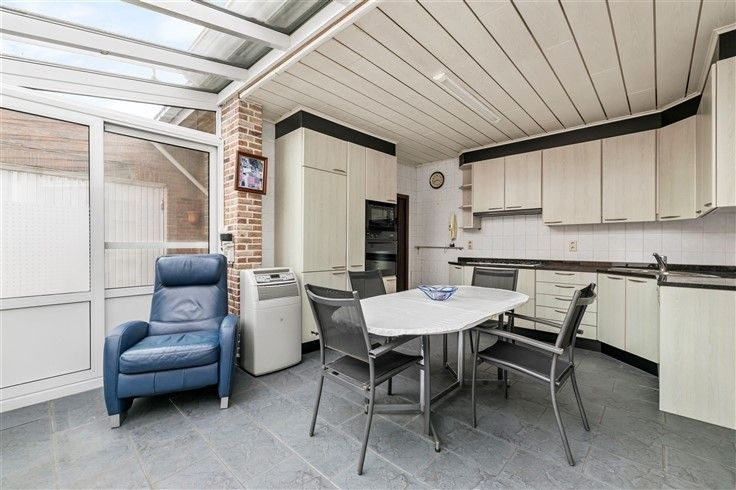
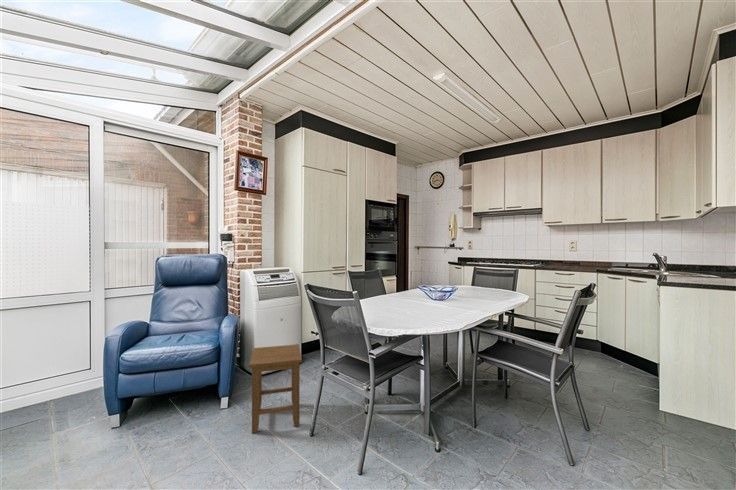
+ stool [248,343,303,434]
